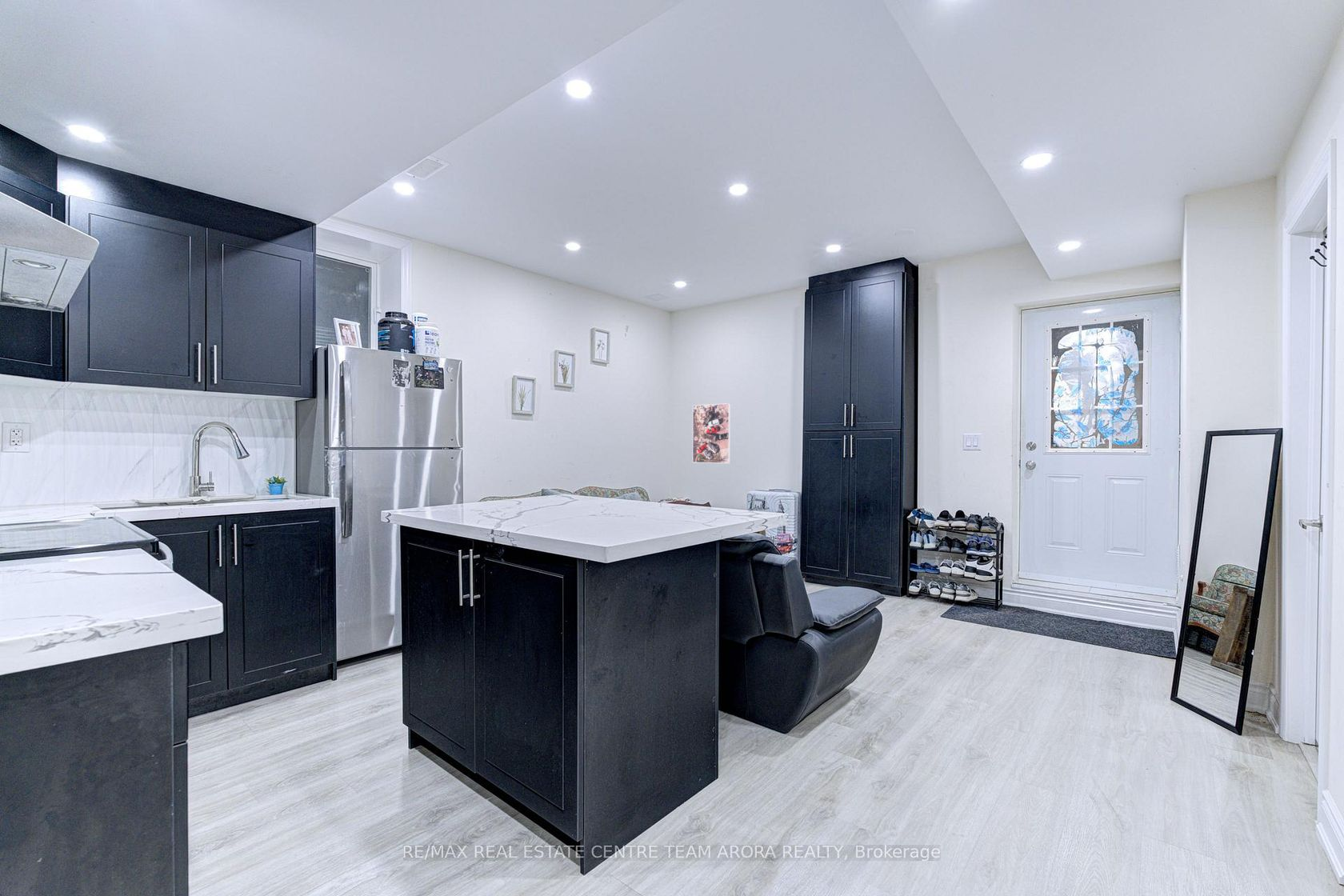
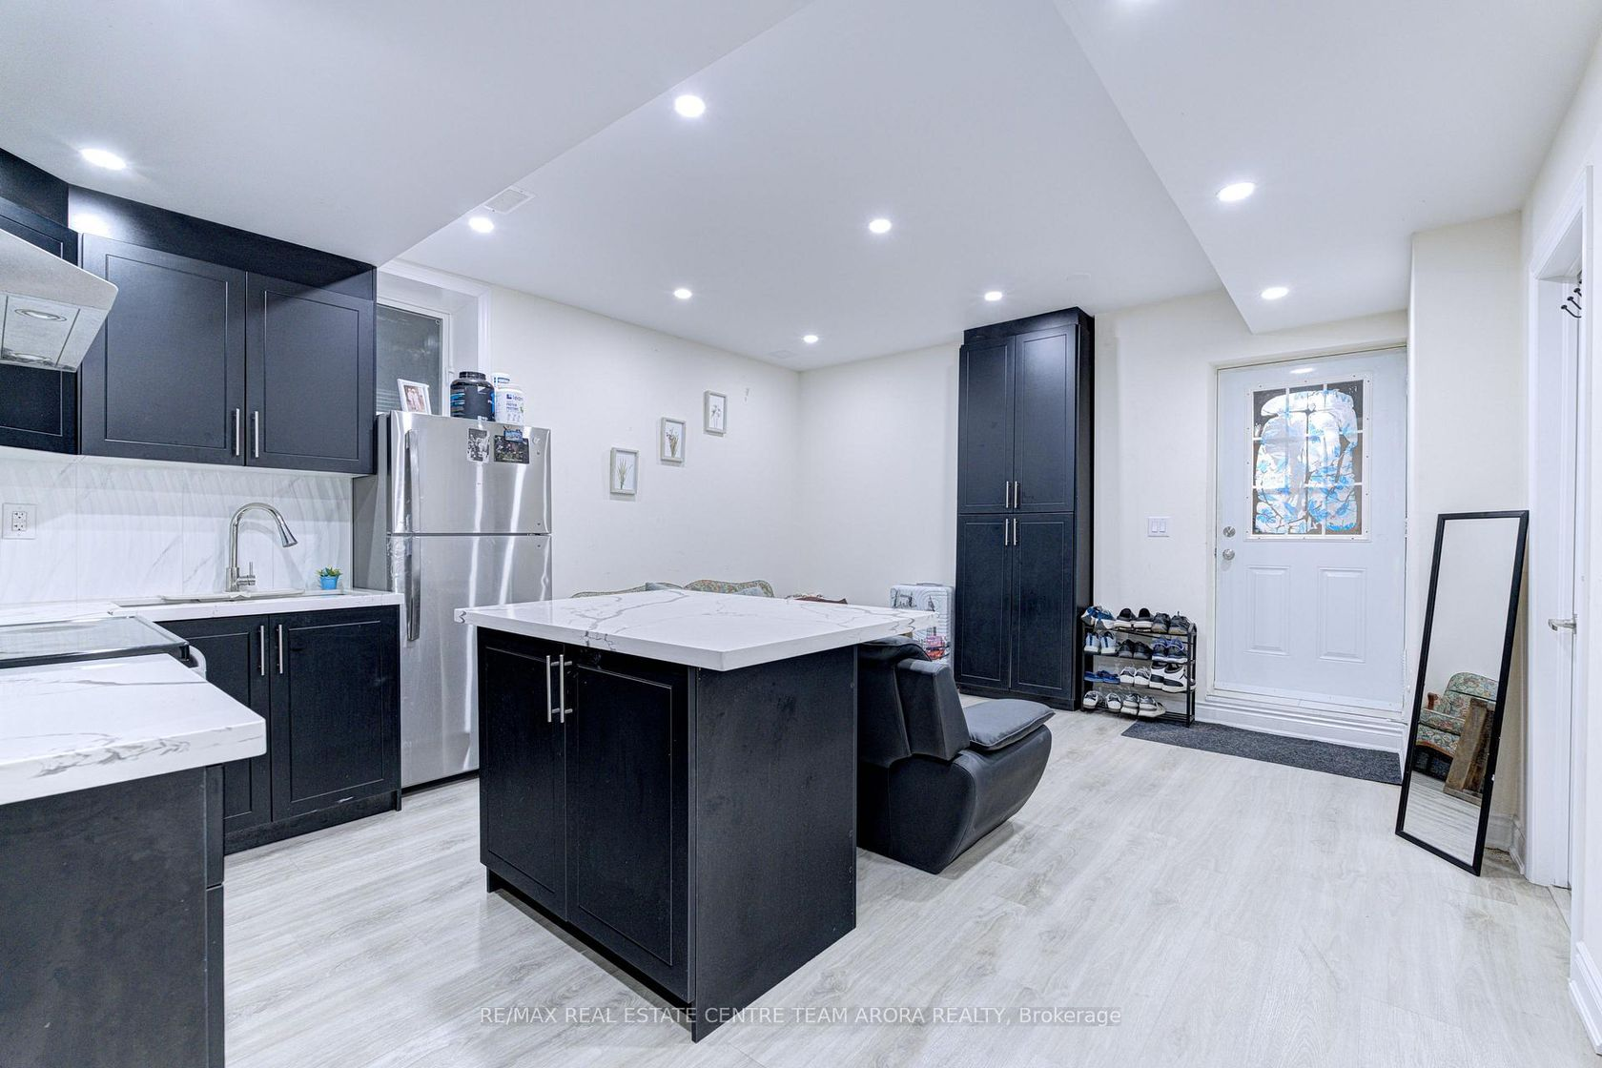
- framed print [692,402,731,464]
